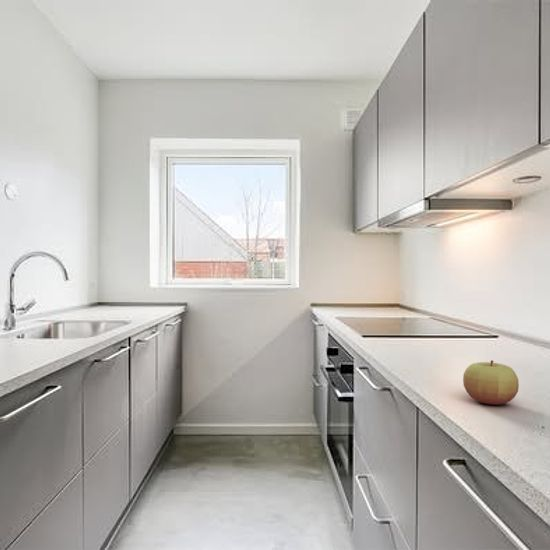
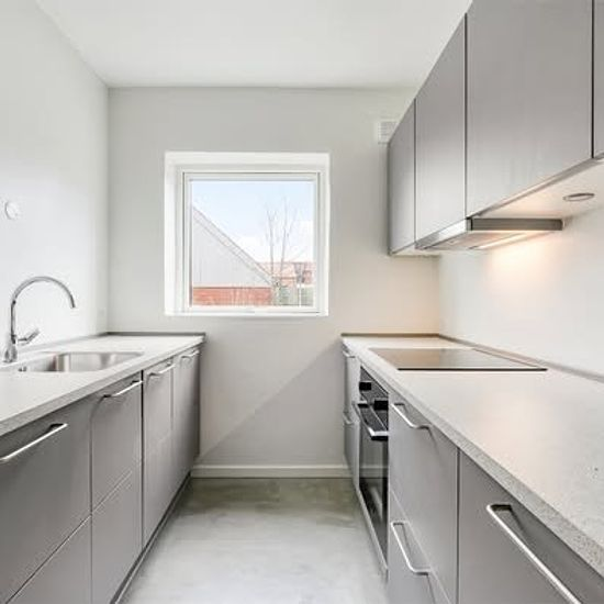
- apple [462,359,520,406]
